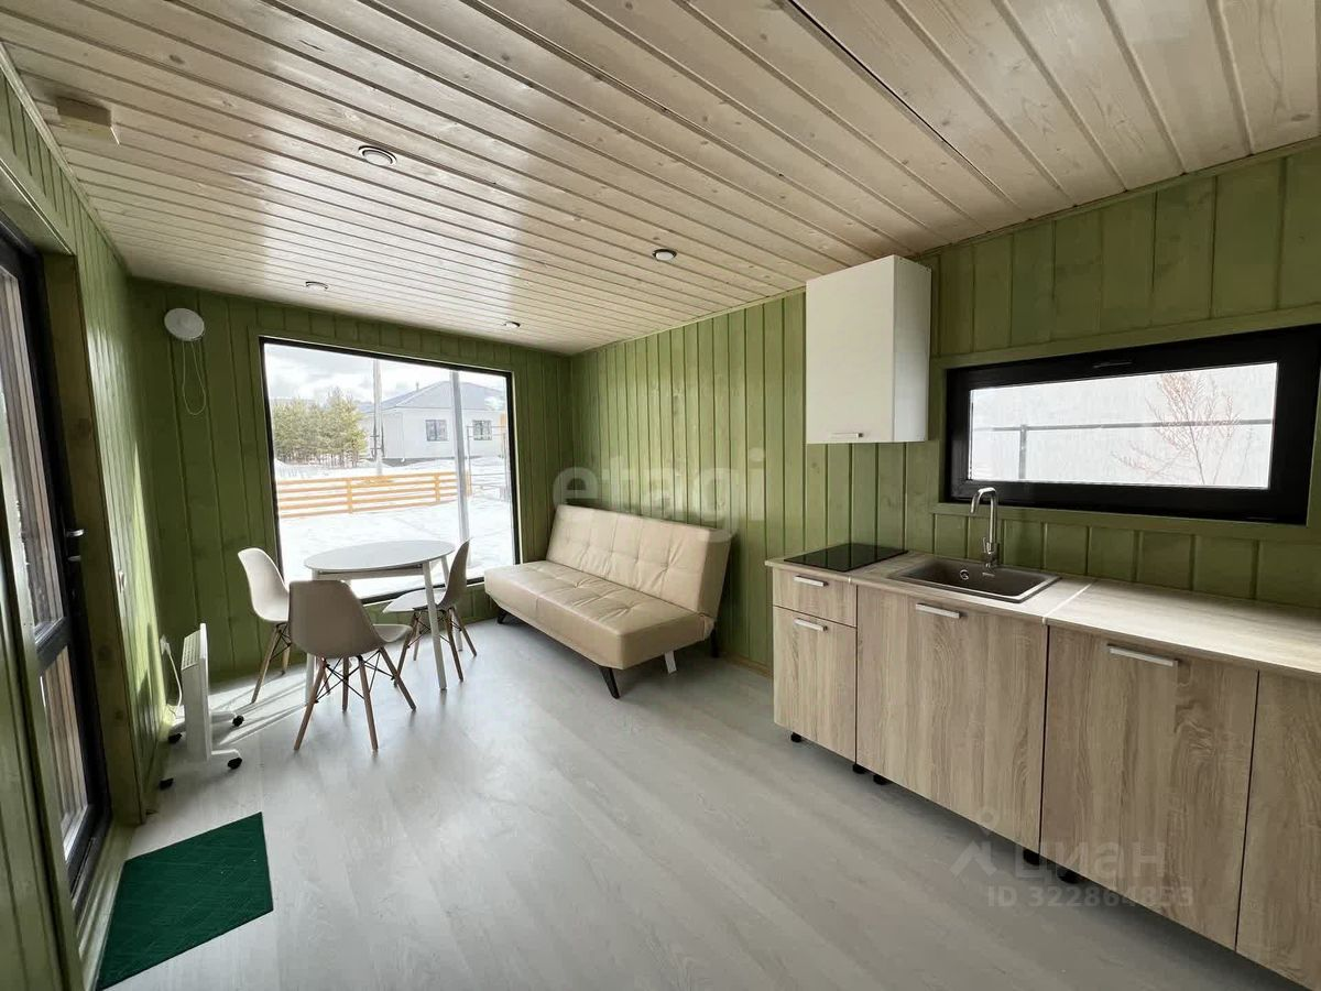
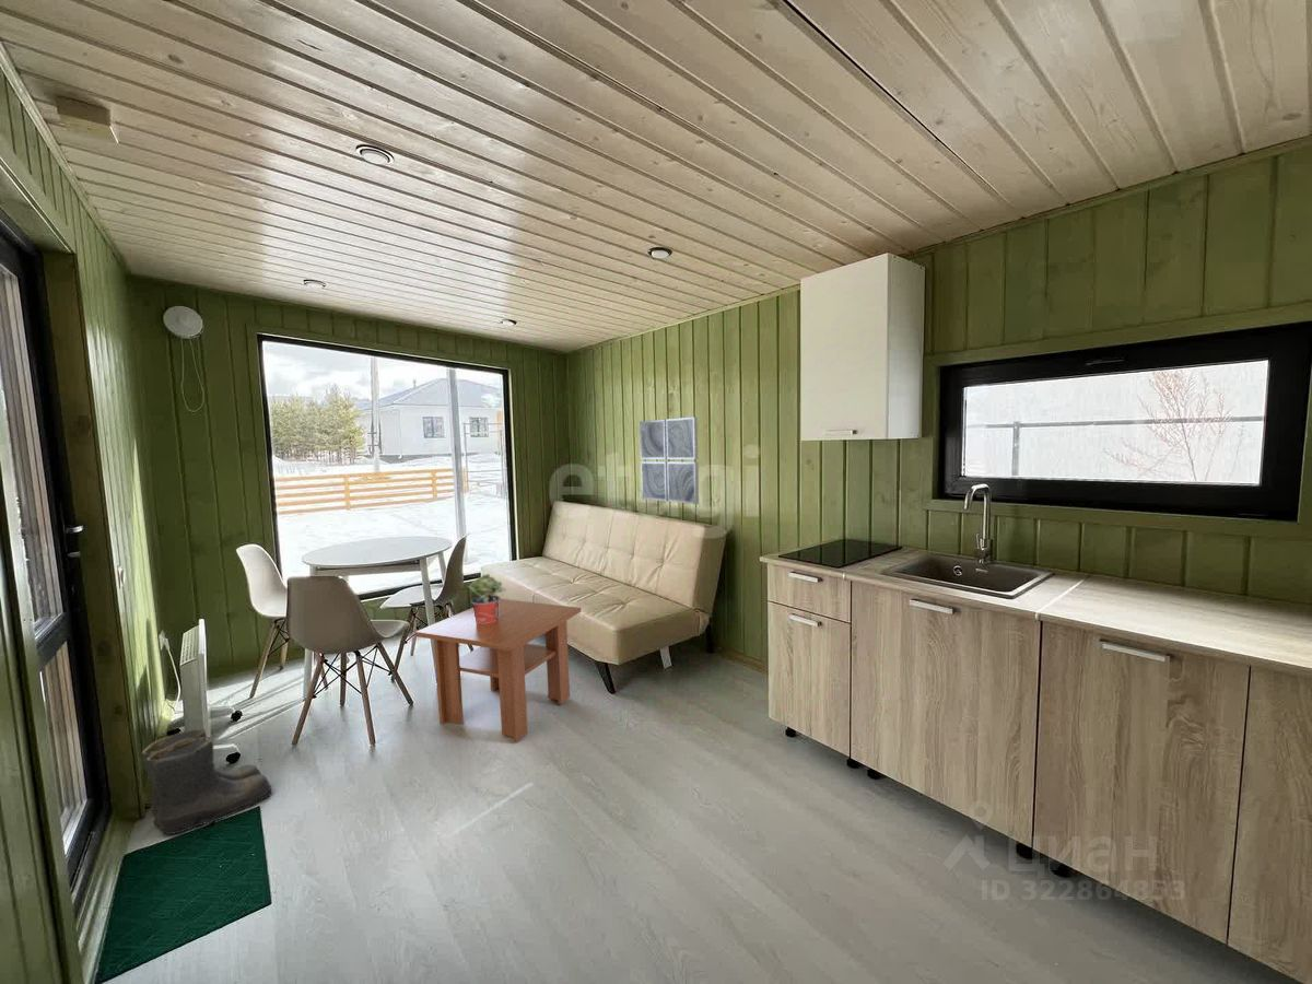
+ wall art [639,415,700,505]
+ boots [141,727,273,835]
+ coffee table [414,598,582,743]
+ potted plant [467,573,507,624]
